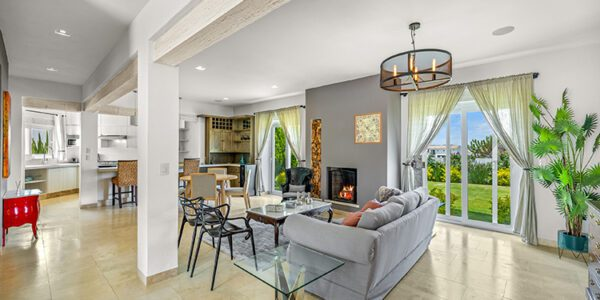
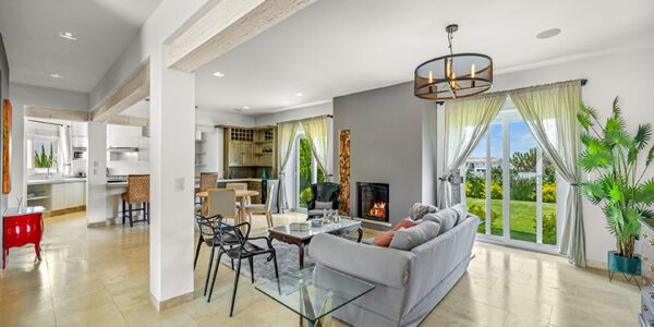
- wall art [353,111,383,145]
